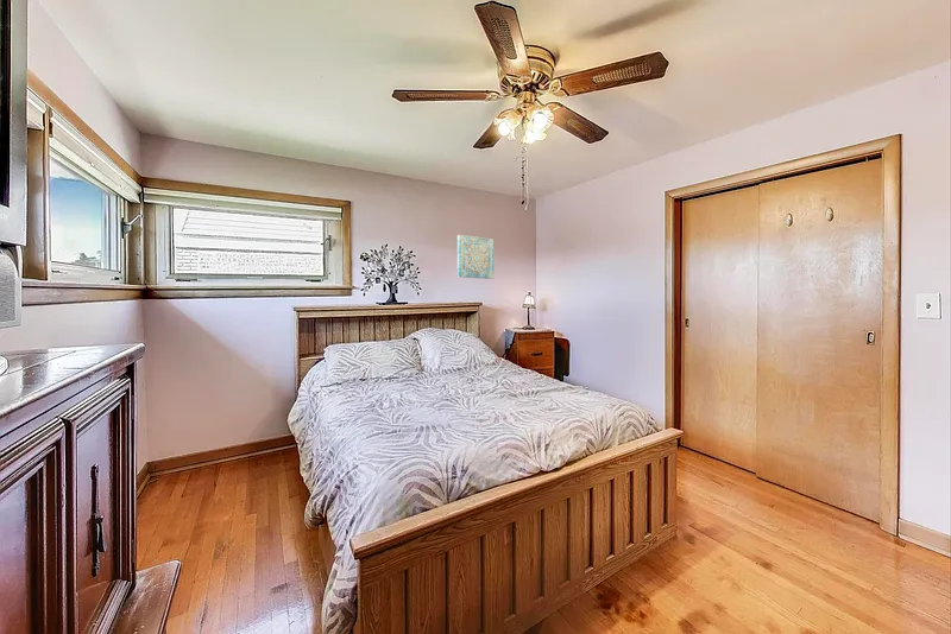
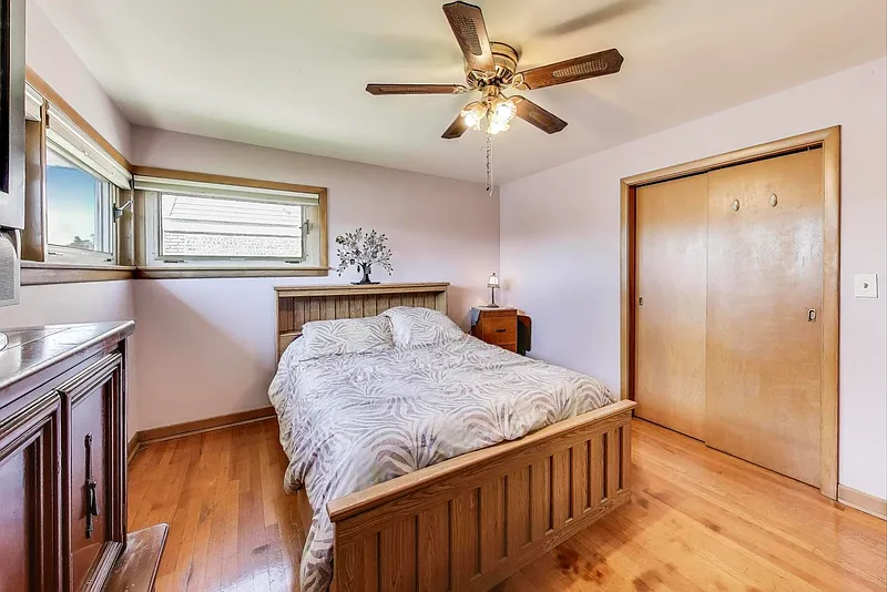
- wall art [456,234,495,280]
